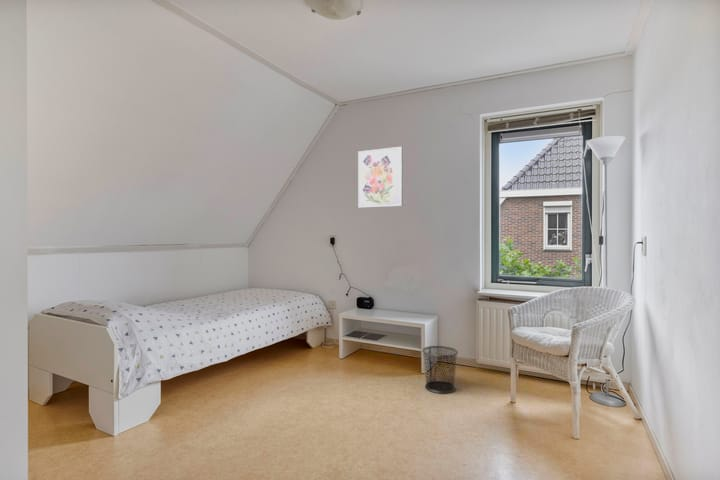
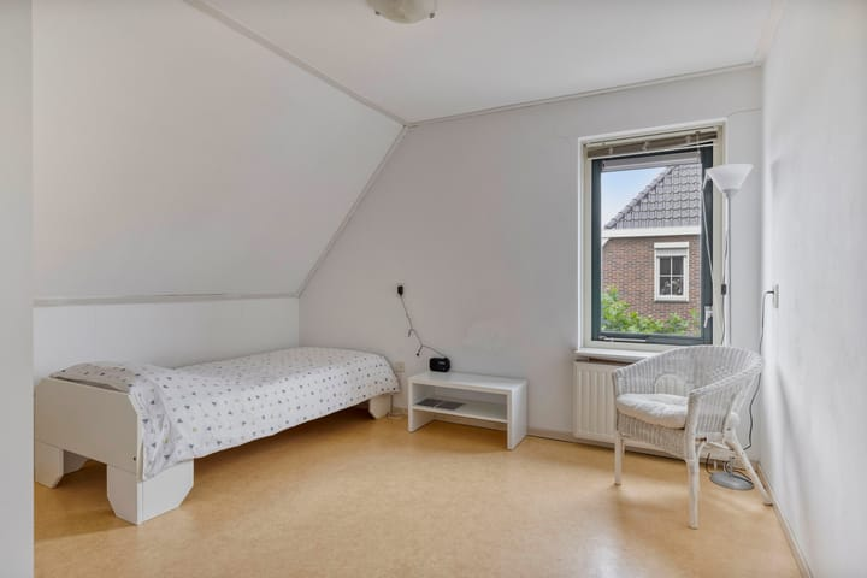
- wall art [357,146,404,209]
- waste bin [421,345,459,394]
